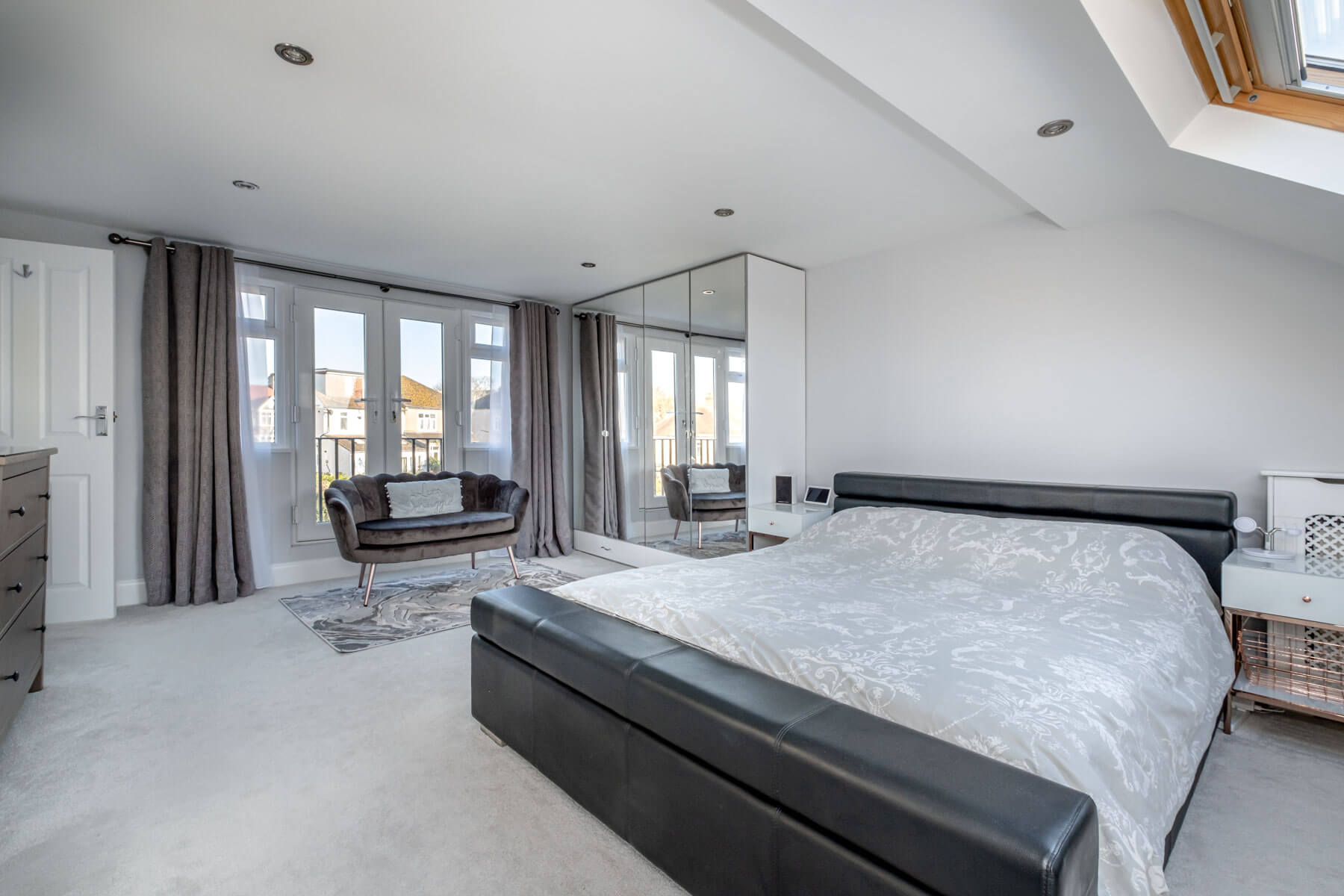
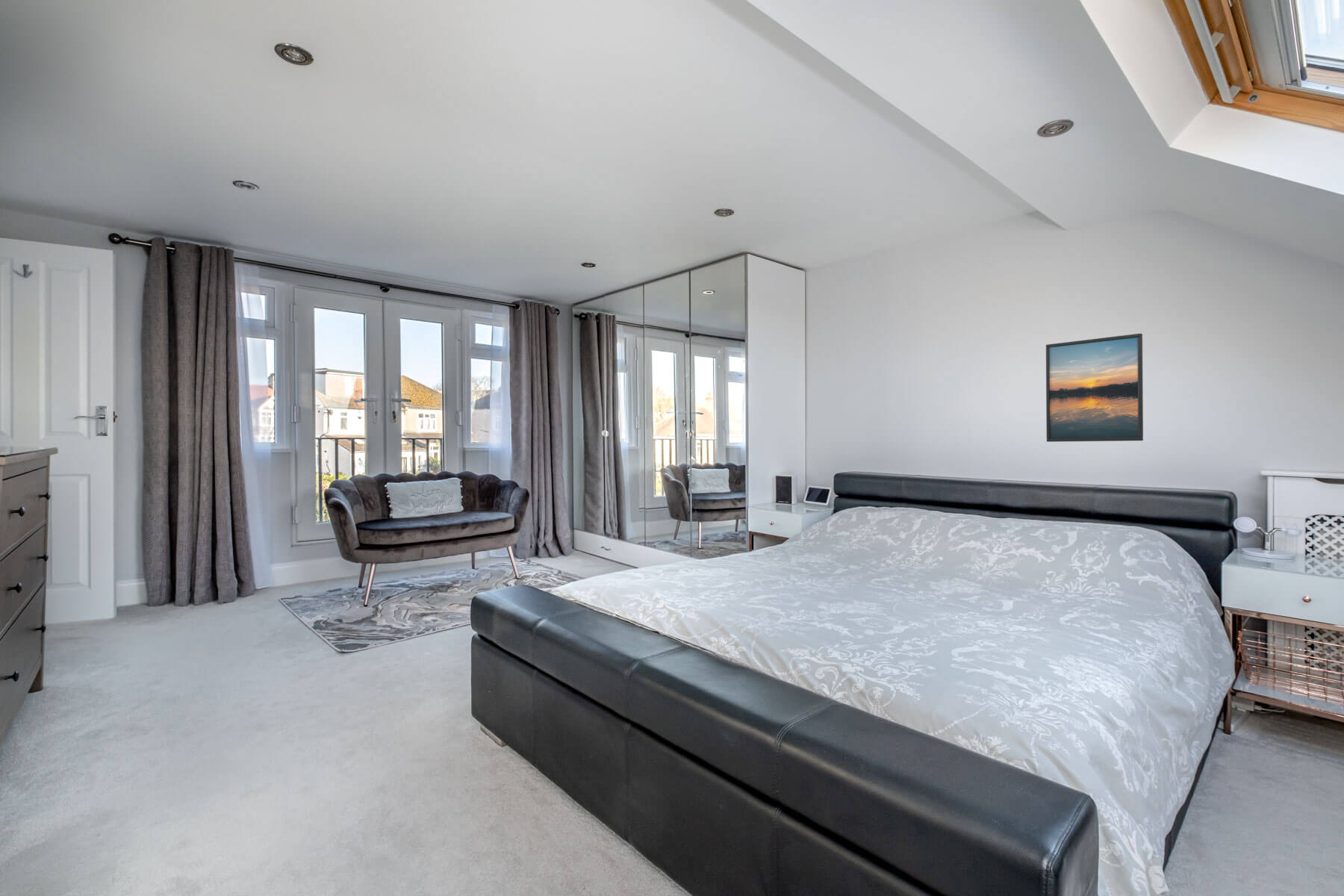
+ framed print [1045,333,1144,443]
